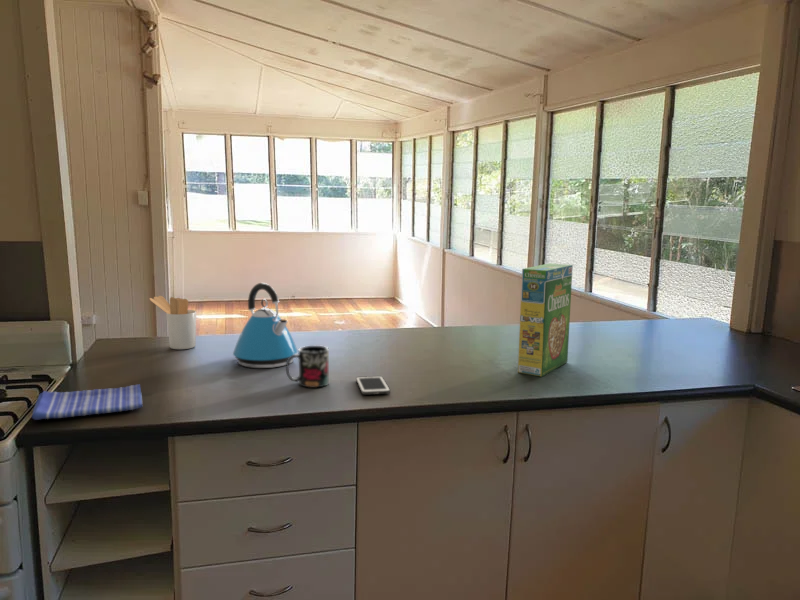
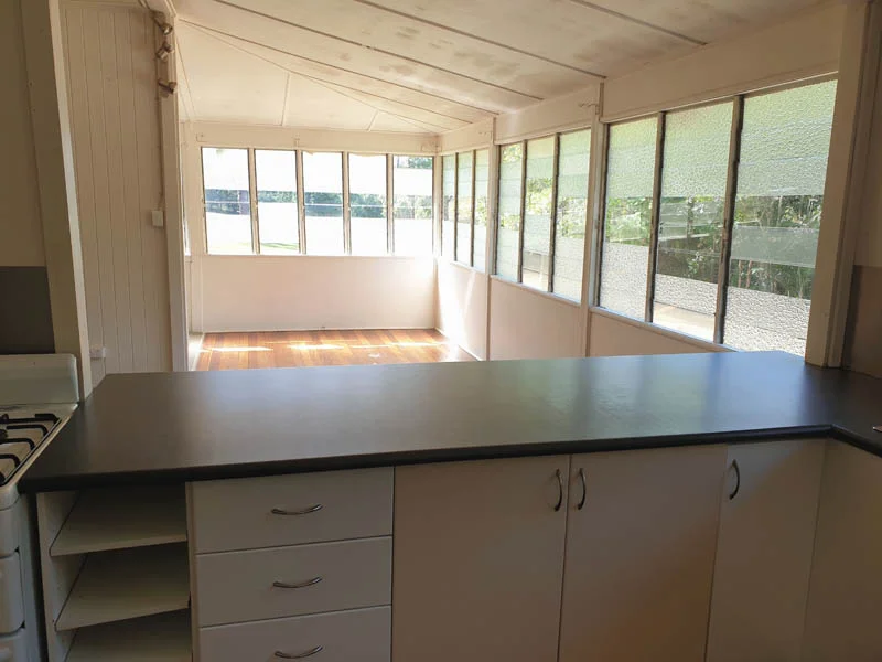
- cell phone [355,375,391,396]
- cereal box [517,262,574,378]
- utensil holder [149,295,197,350]
- mug [285,345,330,389]
- kettle [232,282,298,369]
- dish towel [31,383,143,421]
